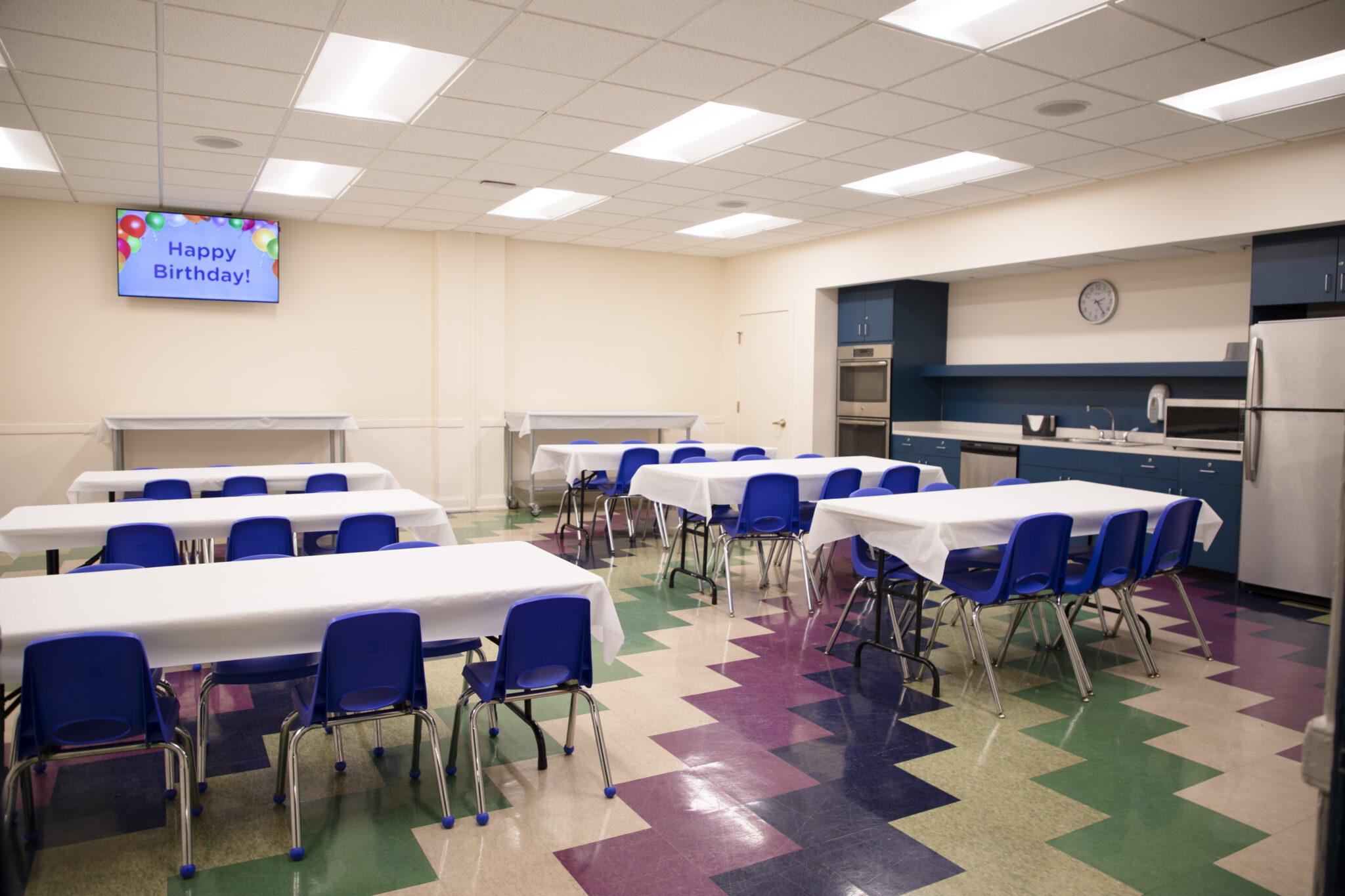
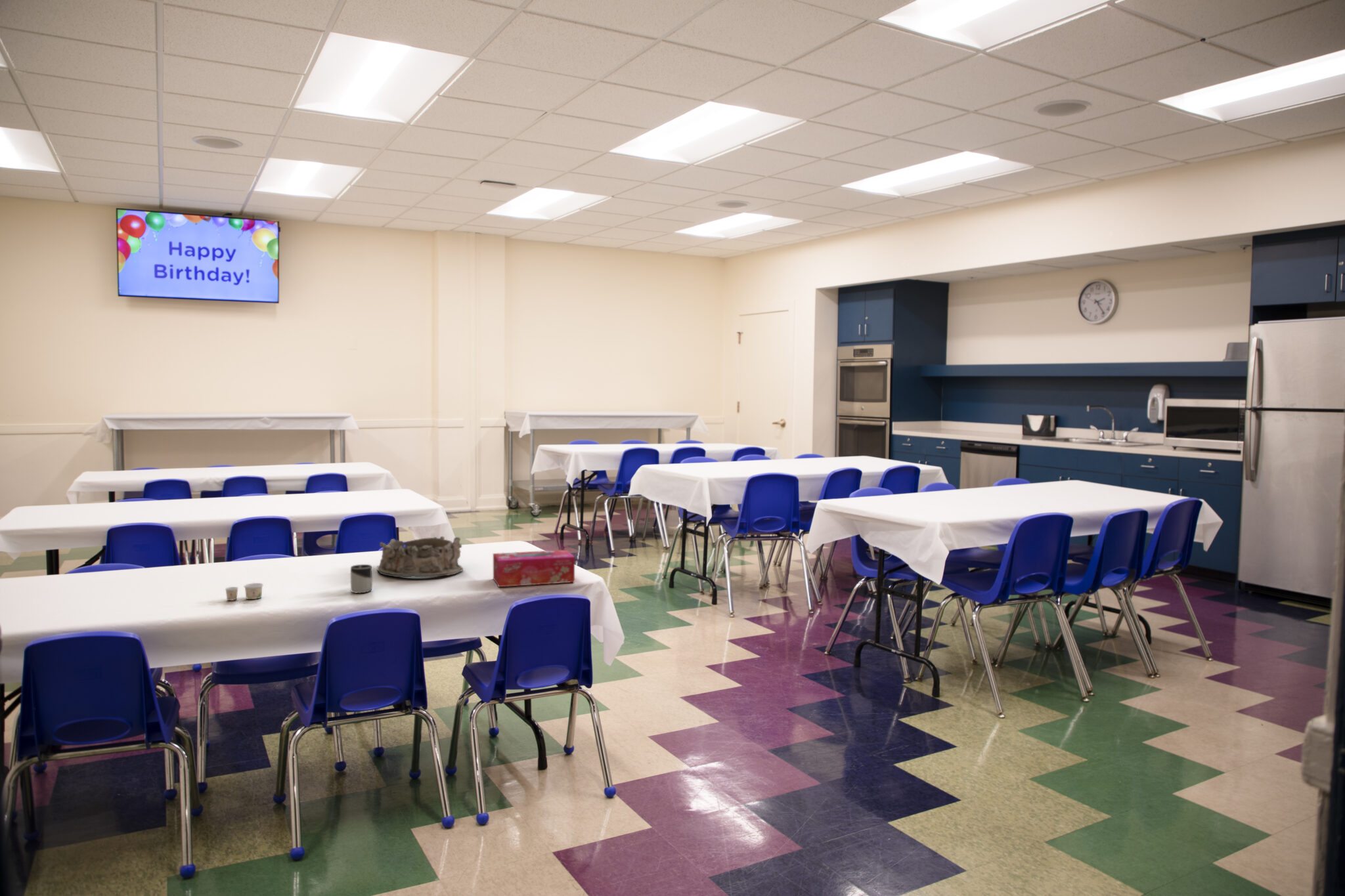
+ paper cup [225,582,264,601]
+ tissue box [493,549,575,587]
+ cup [350,564,373,594]
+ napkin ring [376,536,464,578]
